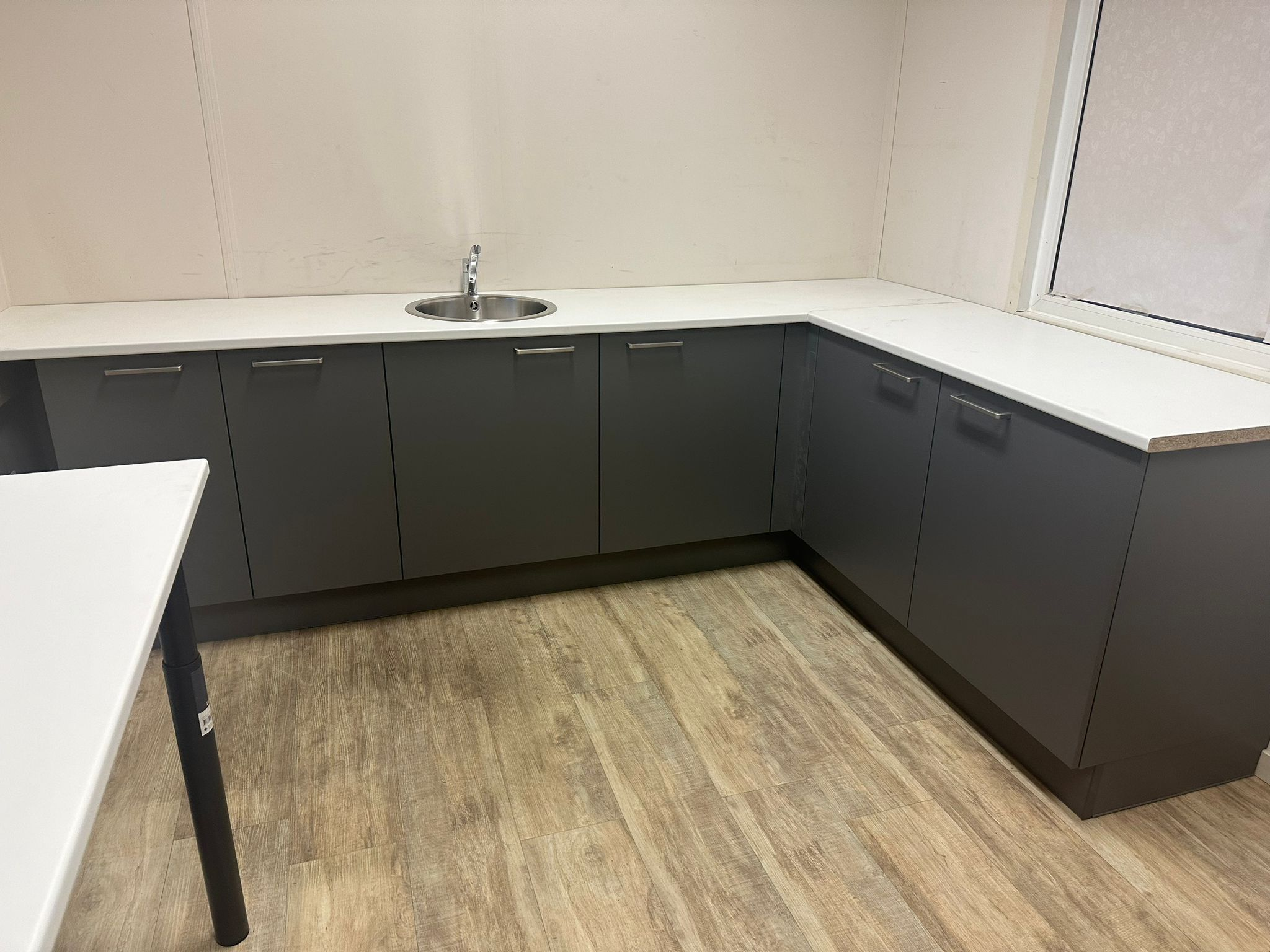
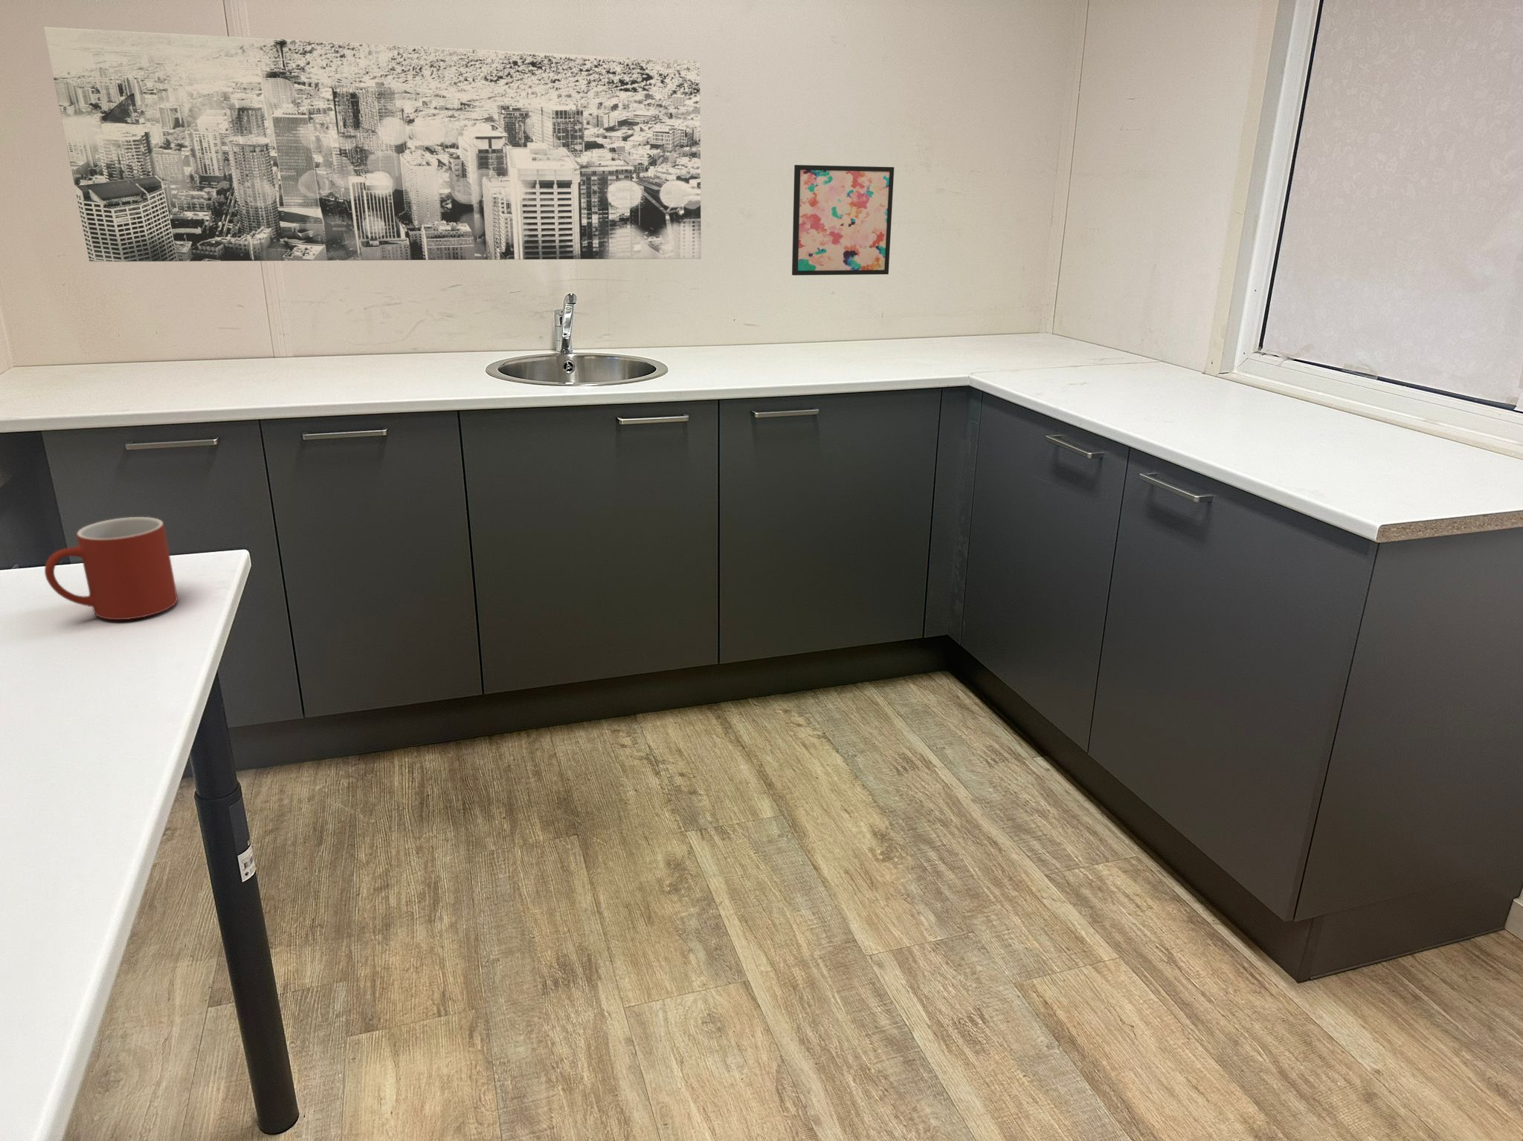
+ mug [44,517,179,621]
+ wall art [791,164,895,277]
+ wall art [42,26,702,262]
